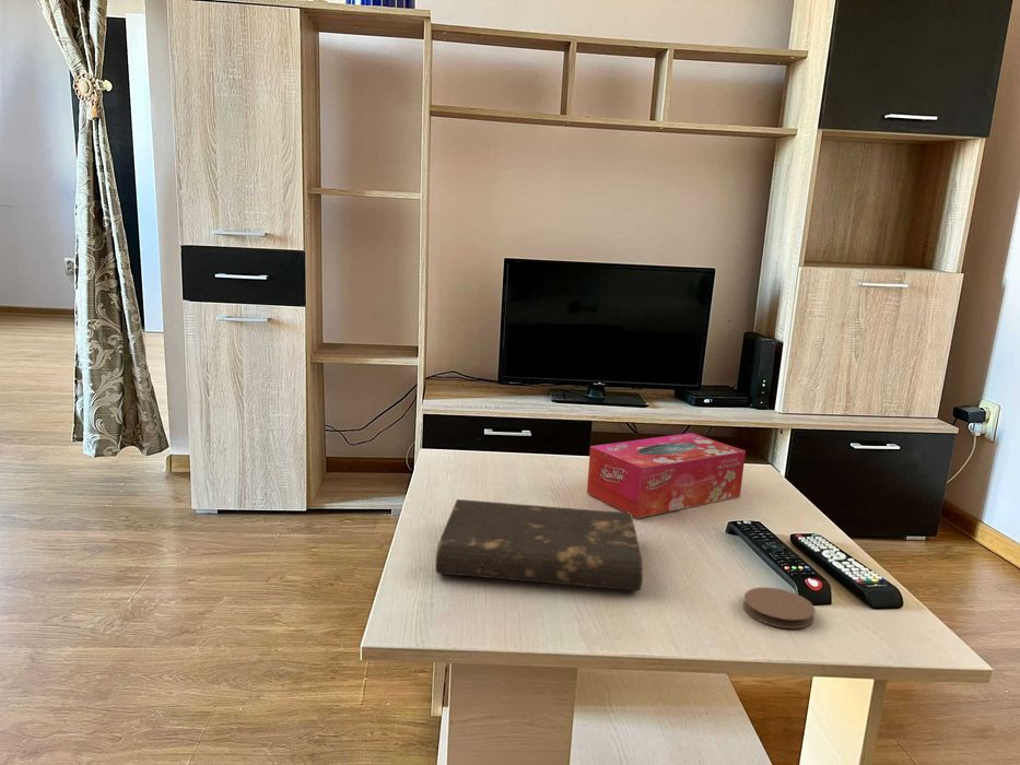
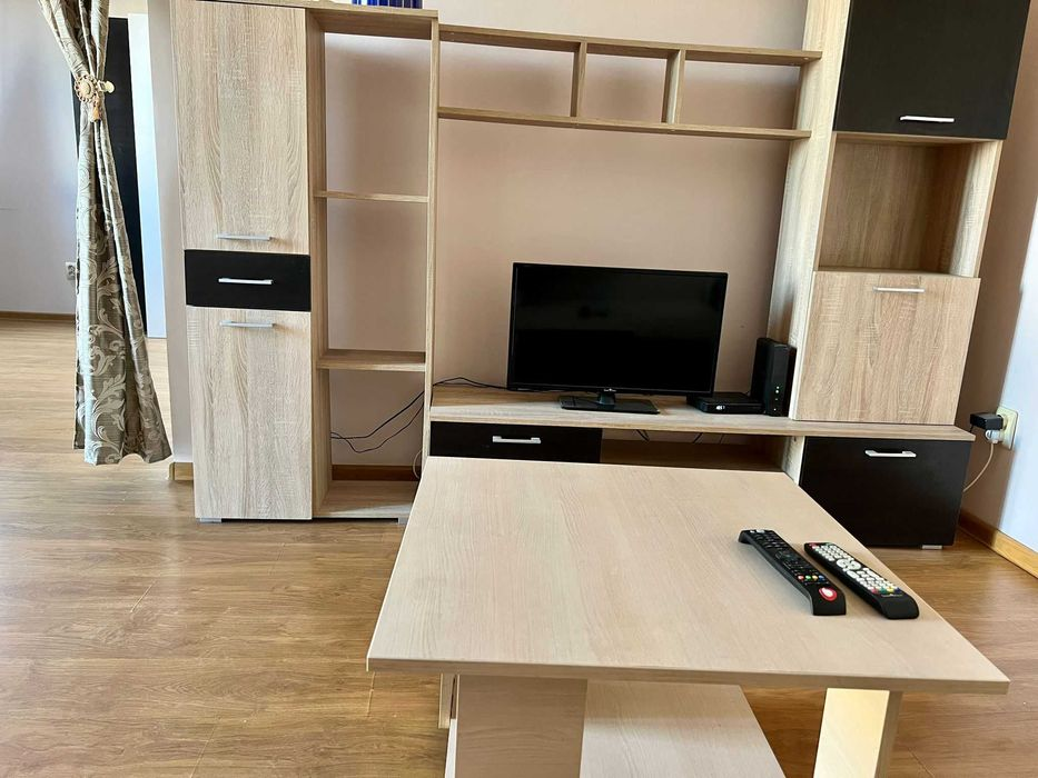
- tissue box [586,432,747,519]
- book [434,498,644,592]
- coaster [742,586,817,629]
